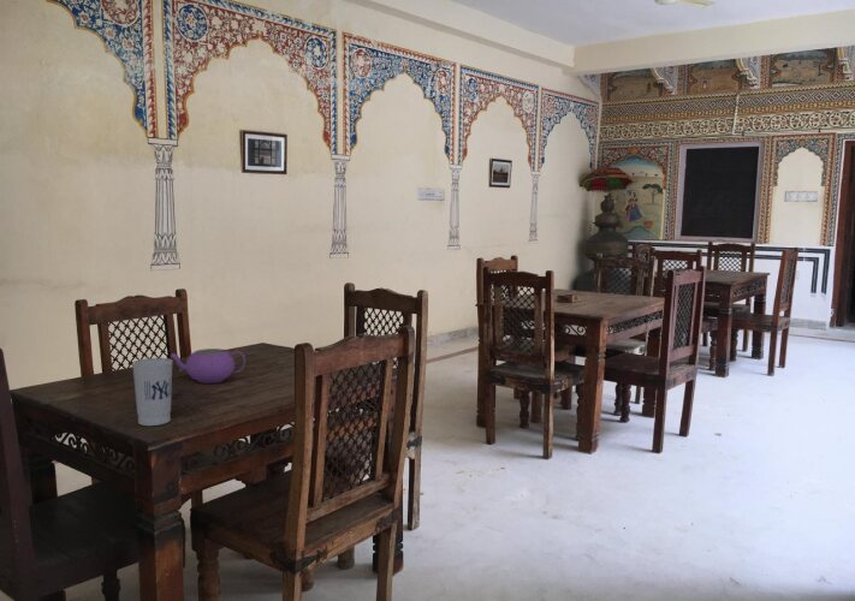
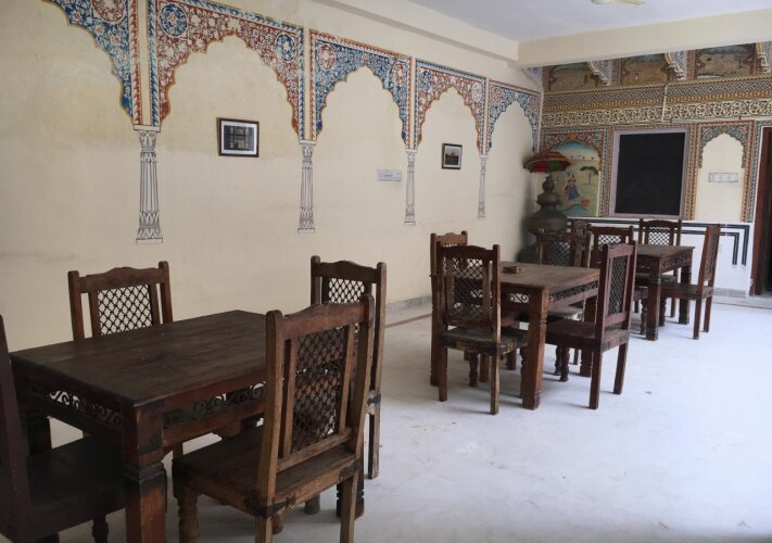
- cup [131,357,174,427]
- teapot [170,347,247,385]
